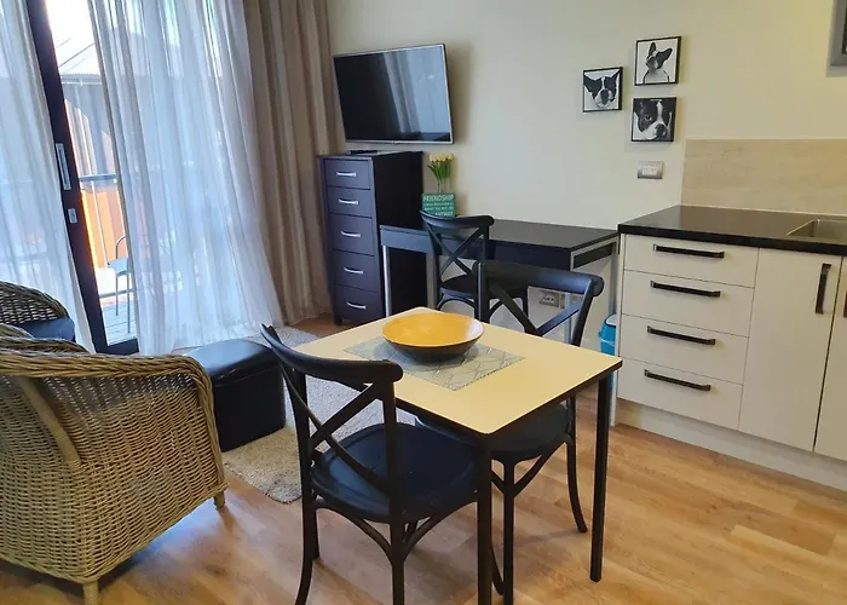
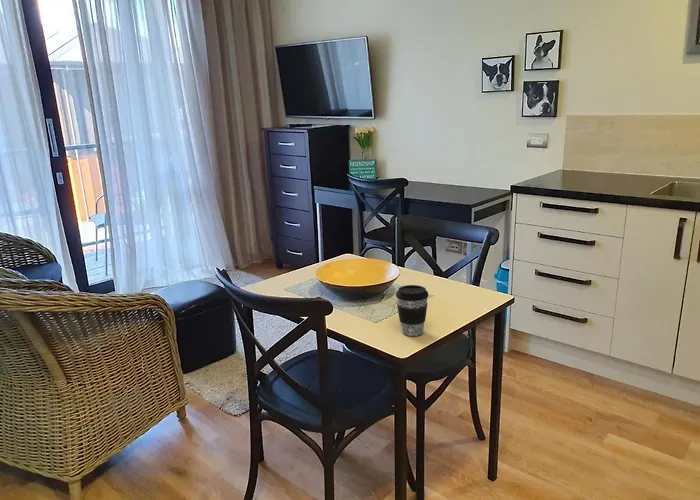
+ coffee cup [395,284,430,337]
